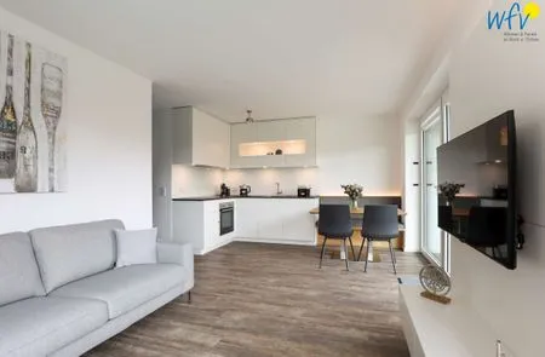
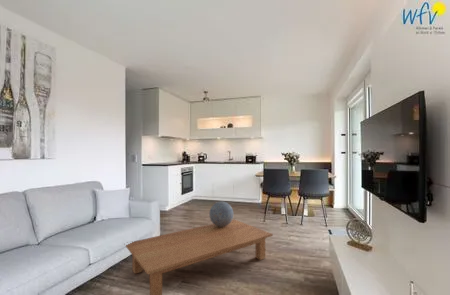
+ coffee table [125,218,274,295]
+ decorative sphere [208,201,234,227]
